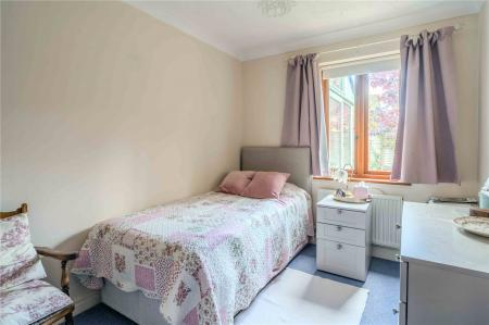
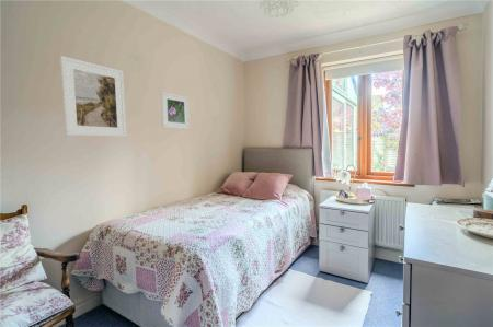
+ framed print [160,91,191,130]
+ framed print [59,55,127,138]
